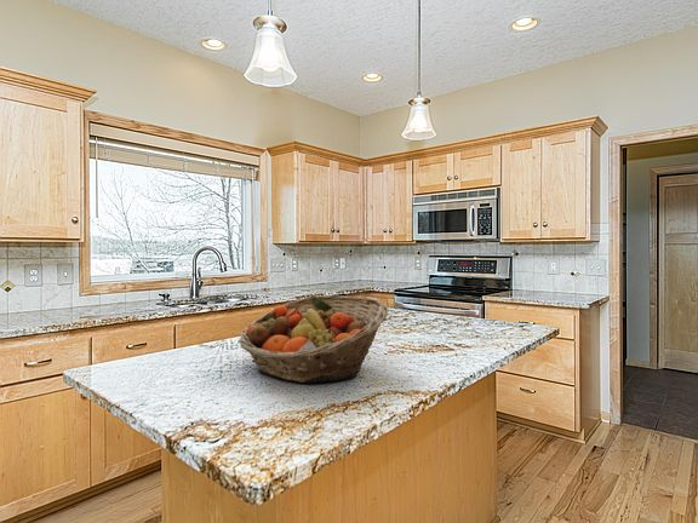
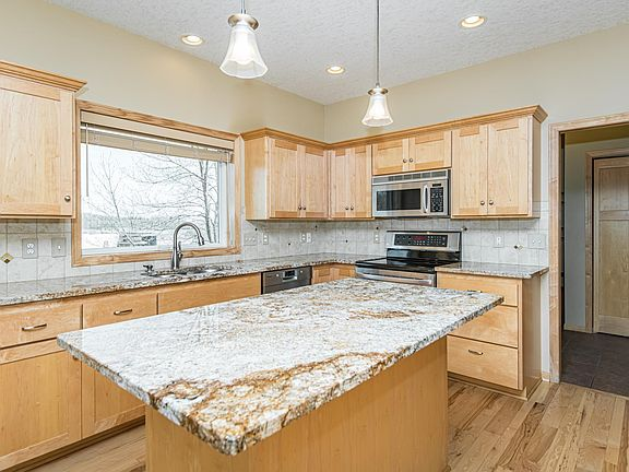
- fruit basket [238,294,389,384]
